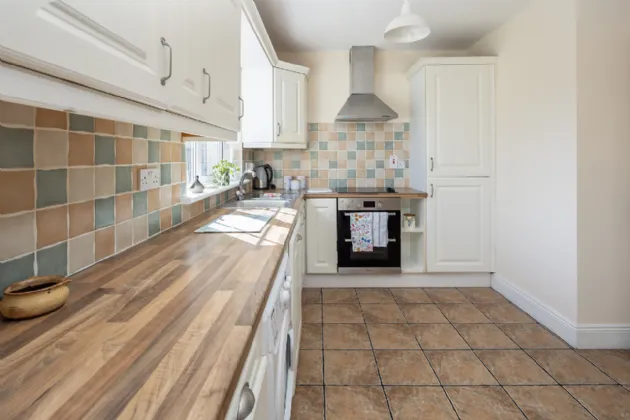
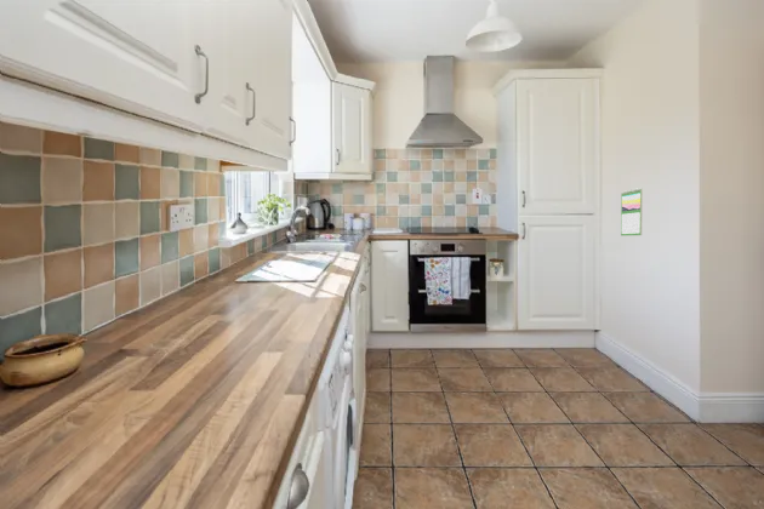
+ calendar [620,187,644,236]
